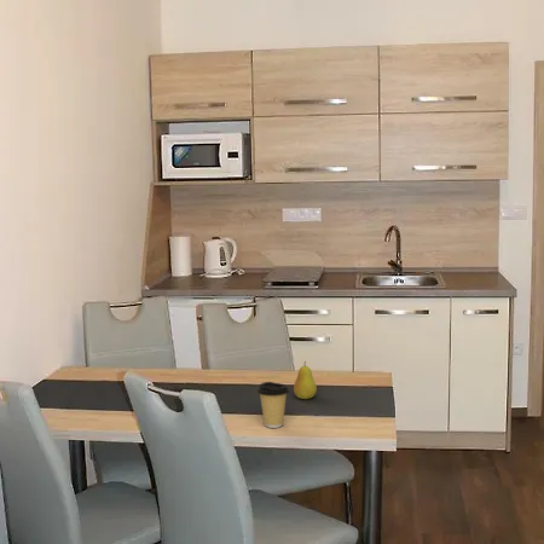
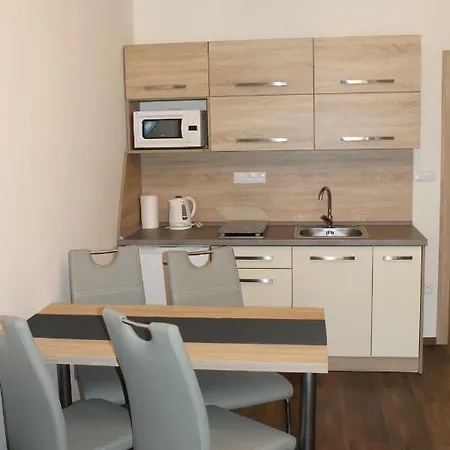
- coffee cup [256,381,290,429]
- fruit [293,360,318,400]
